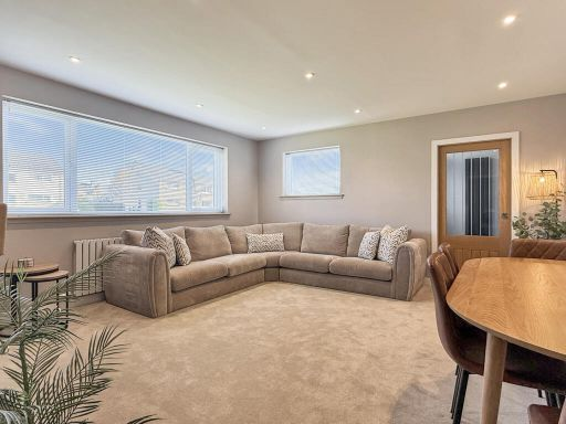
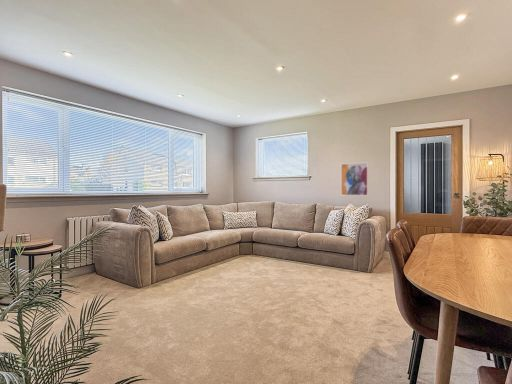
+ wall art [340,161,369,197]
